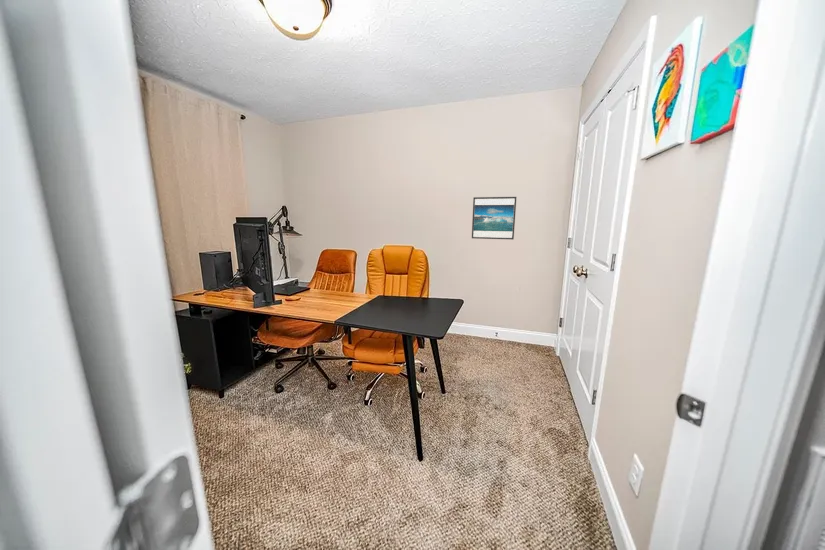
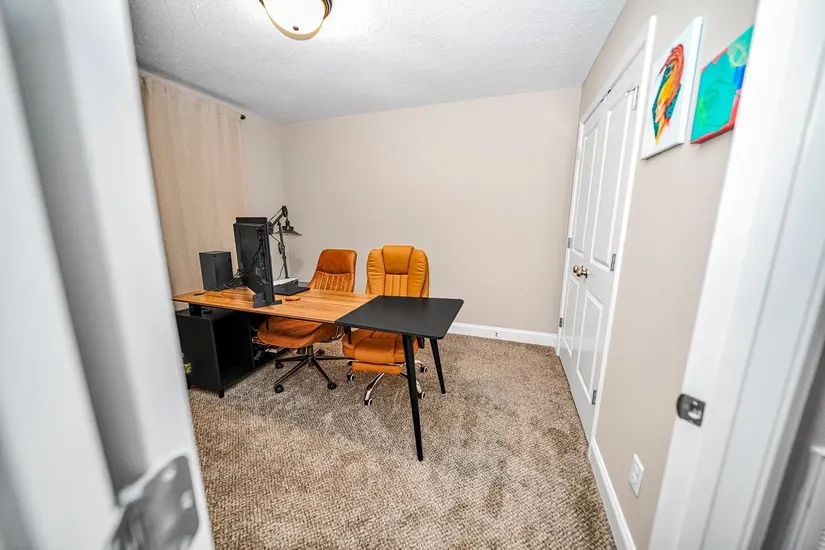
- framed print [471,196,517,241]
